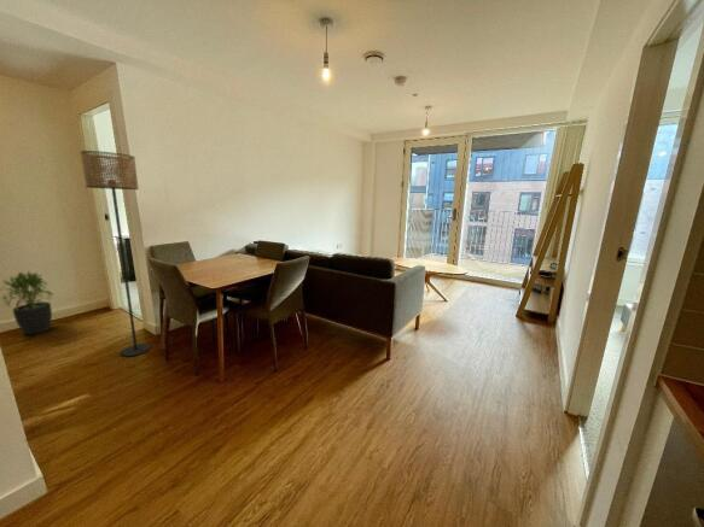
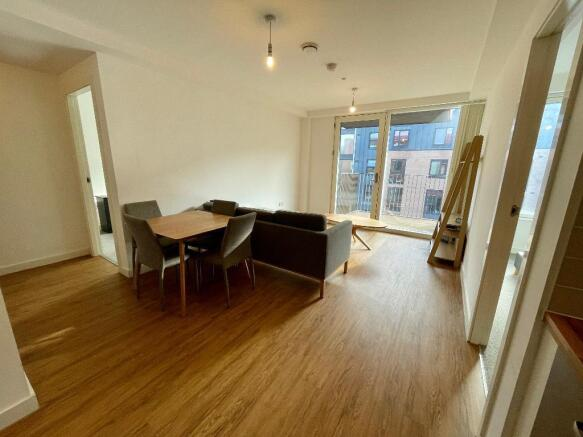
- potted plant [0,270,53,336]
- floor lamp [78,150,152,357]
